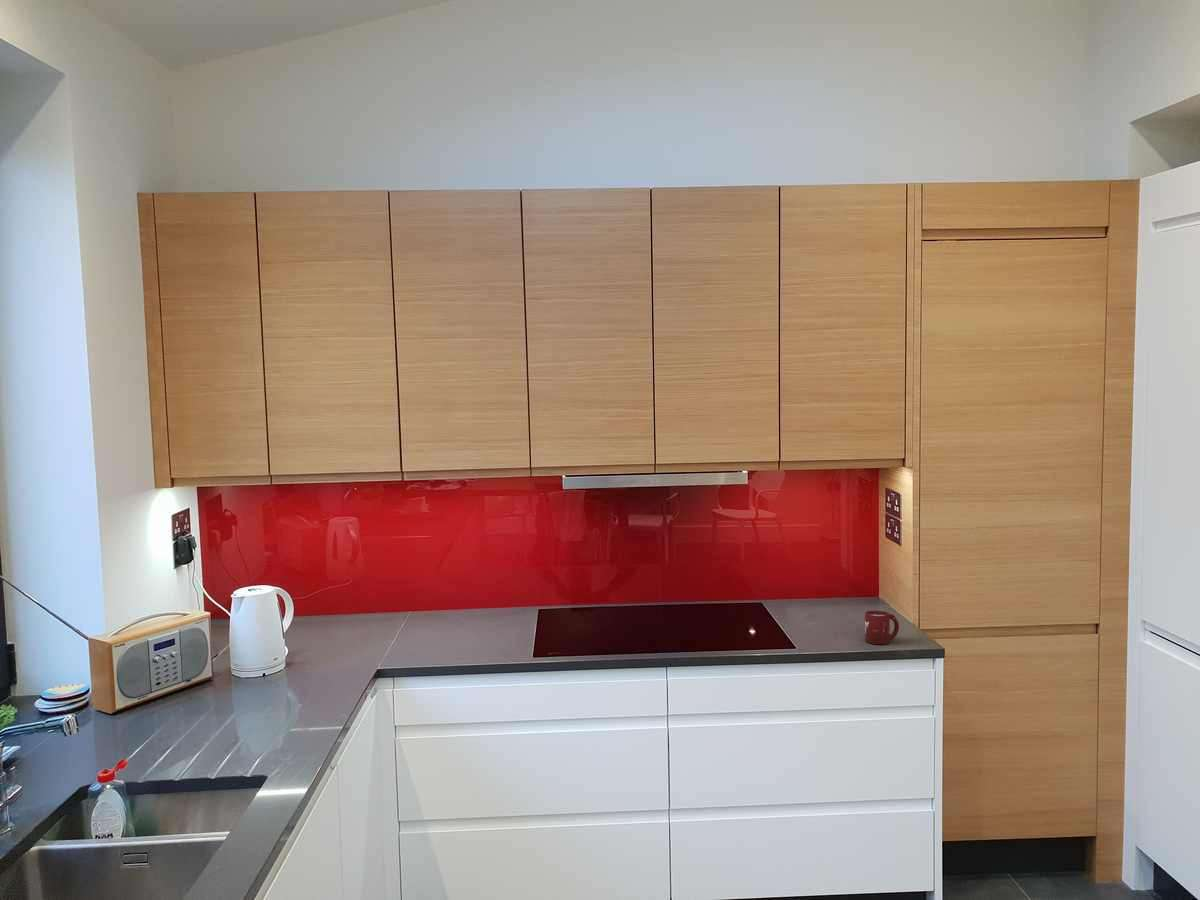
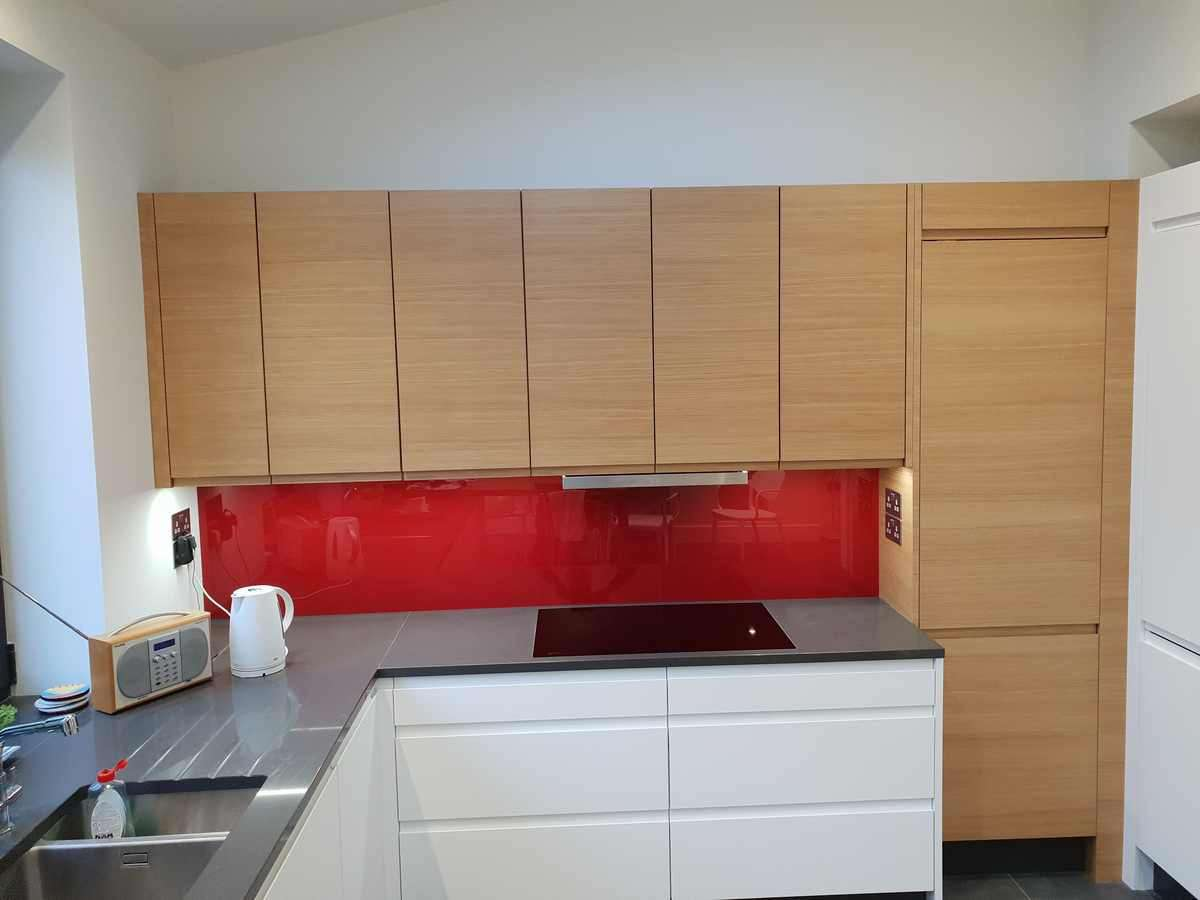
- cup [864,610,900,645]
